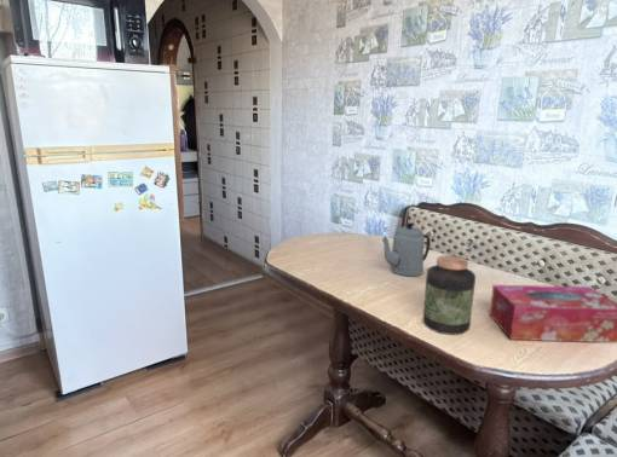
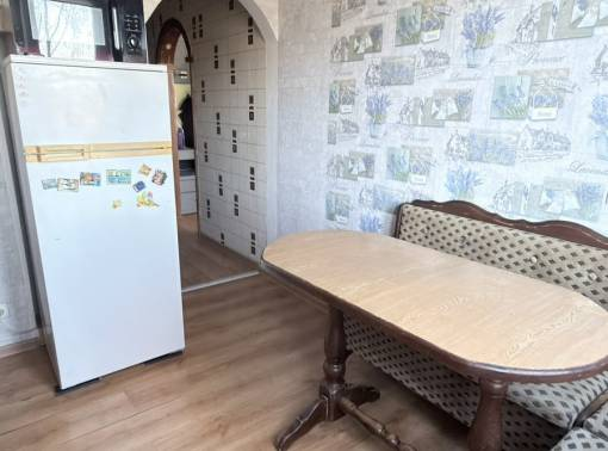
- teapot [381,221,432,277]
- tissue box [489,284,617,343]
- jar [422,254,477,336]
